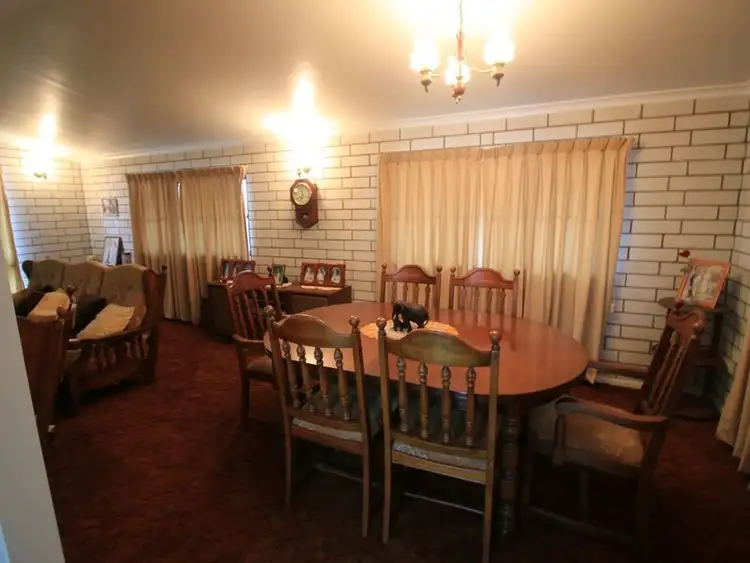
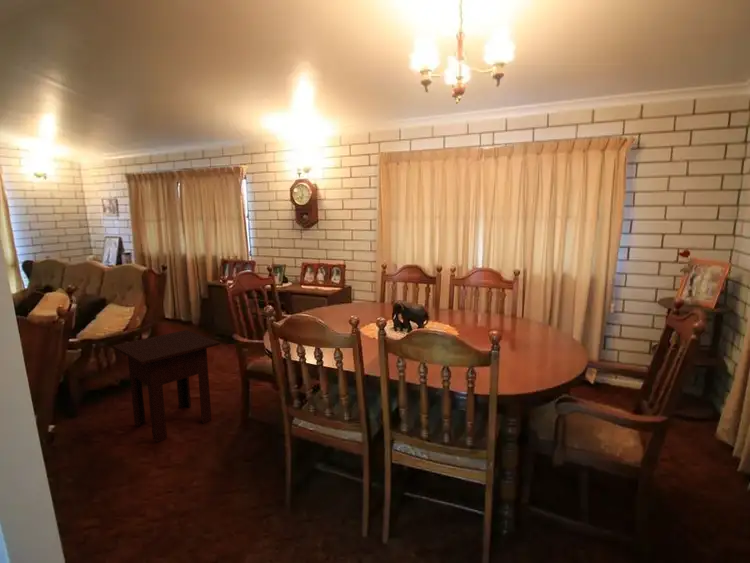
+ side table [111,329,221,443]
